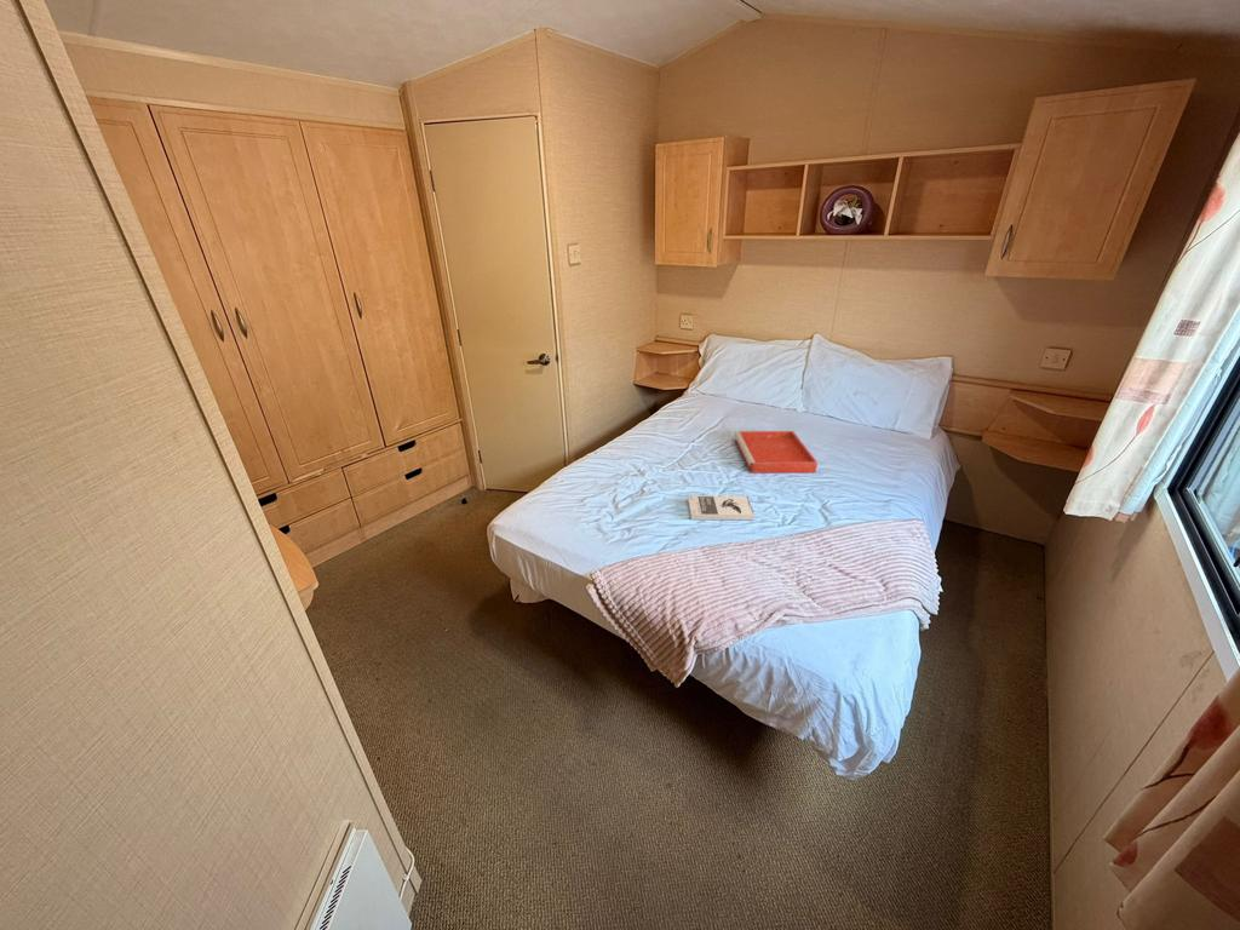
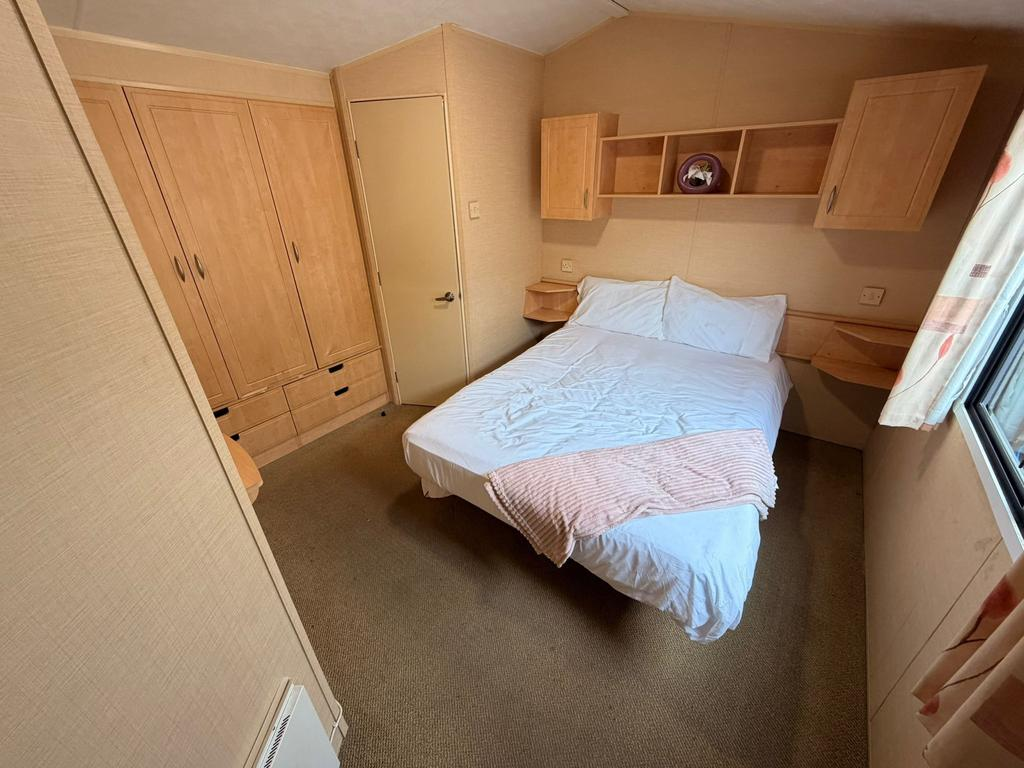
- tray [733,430,819,475]
- book [687,494,756,521]
